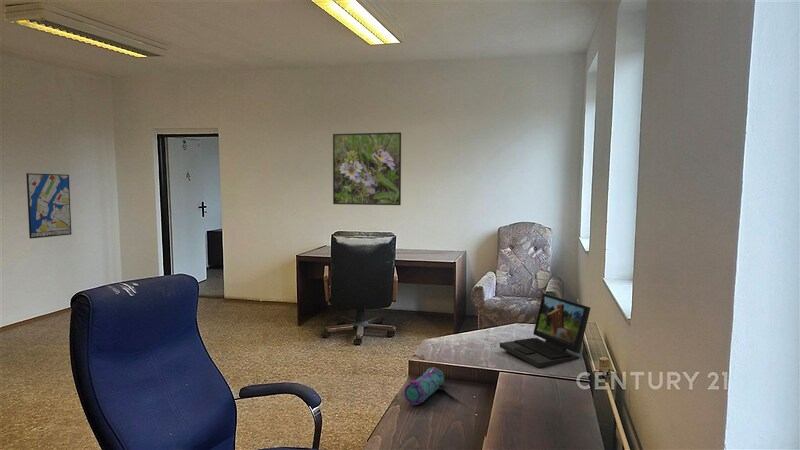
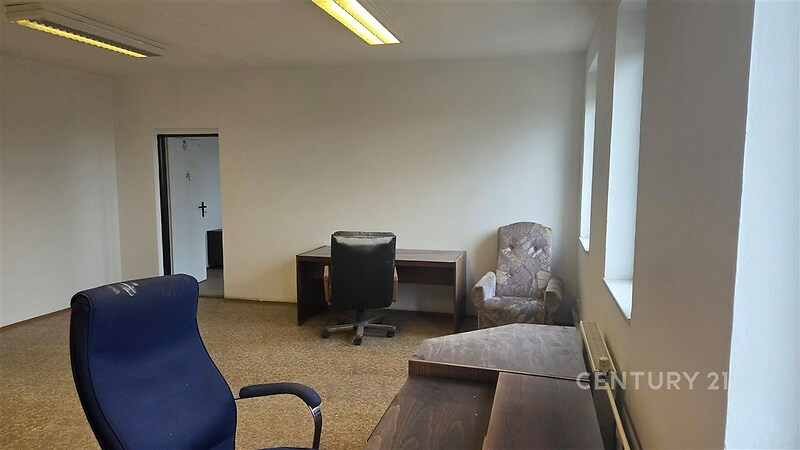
- pencil case [403,366,445,406]
- laptop [499,293,591,369]
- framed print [332,131,402,206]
- wall art [25,172,72,240]
